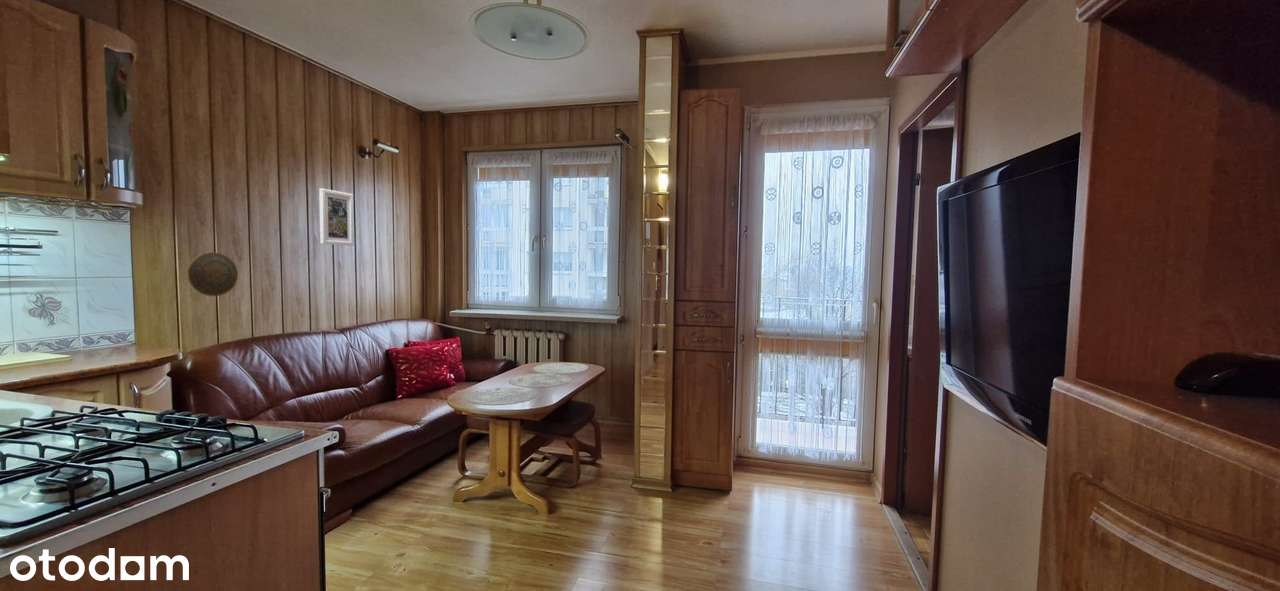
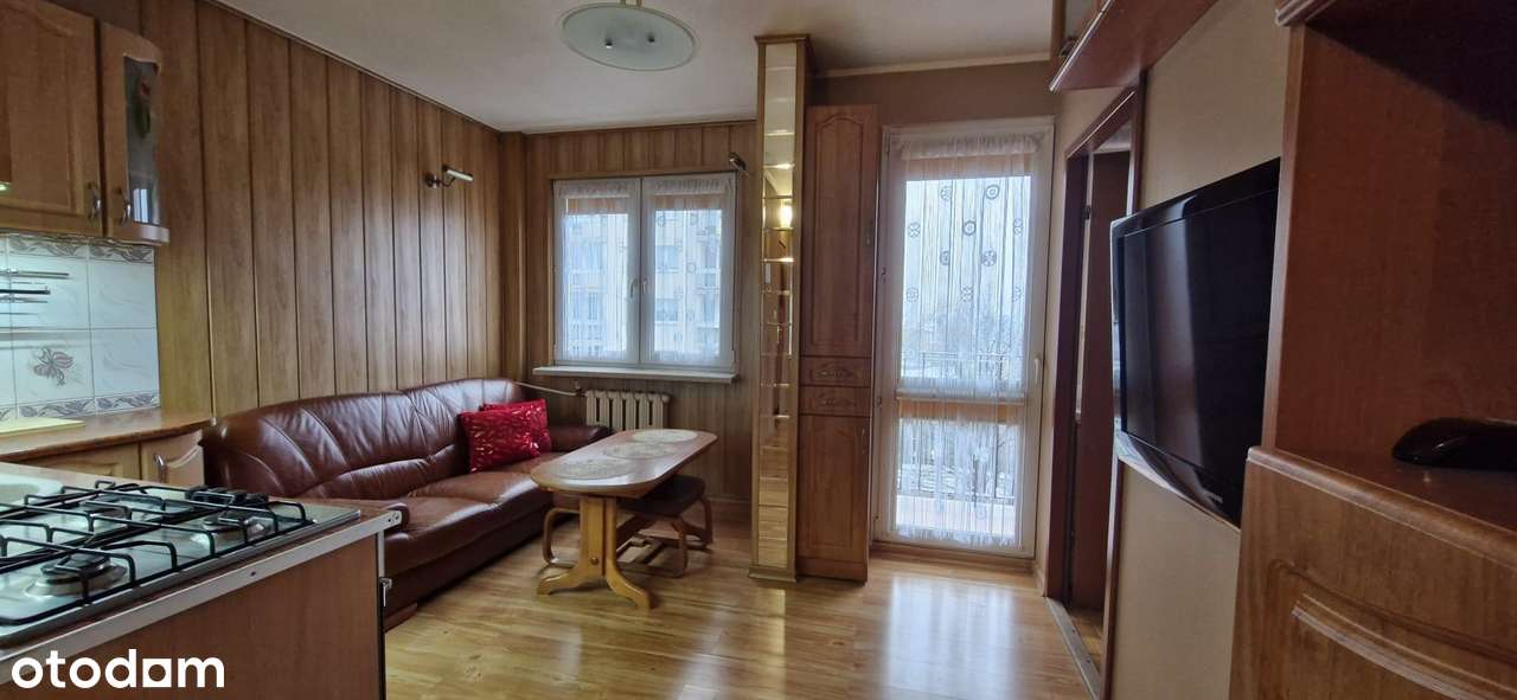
- decorative plate [187,251,239,297]
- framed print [318,187,355,247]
